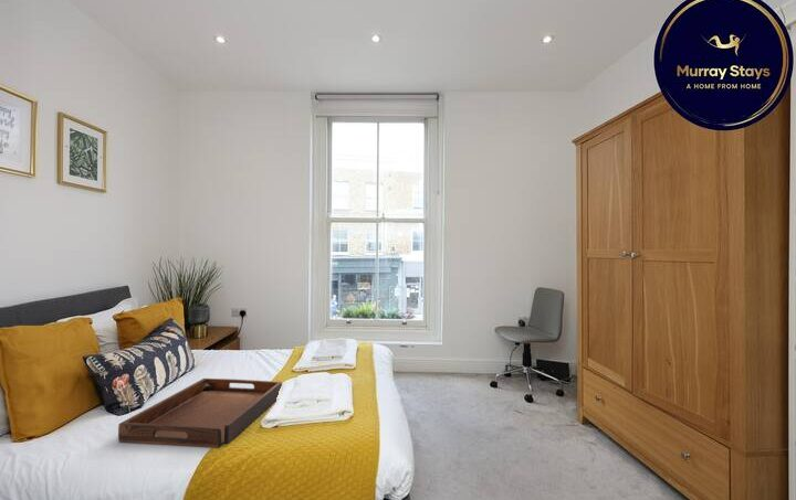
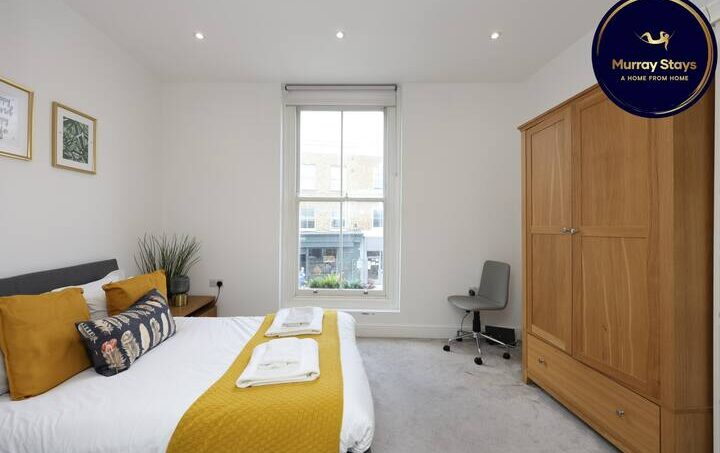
- serving tray [117,377,283,449]
